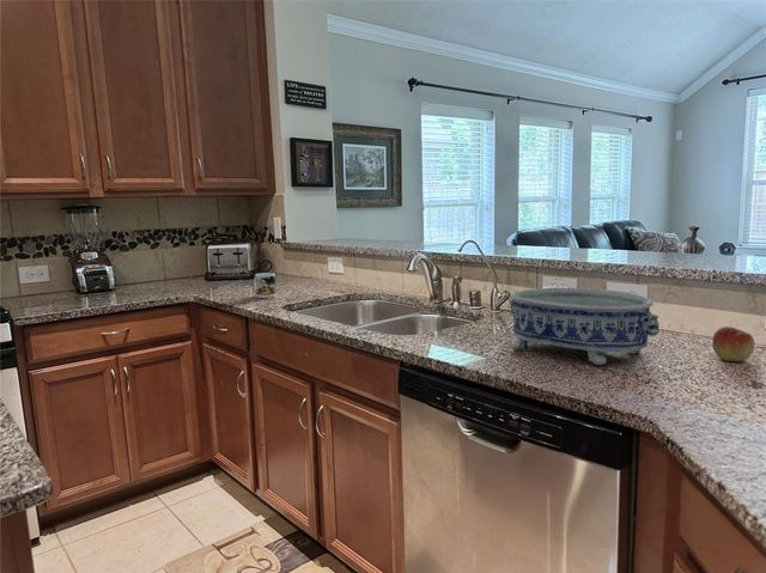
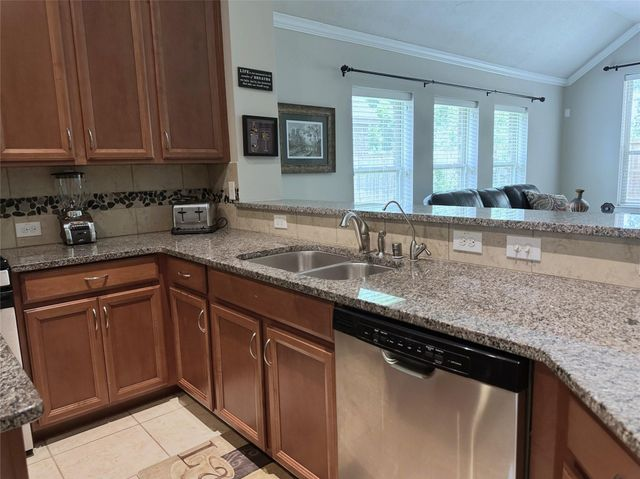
- apple [711,325,755,362]
- decorative bowl [509,287,661,366]
- mug [253,272,278,299]
